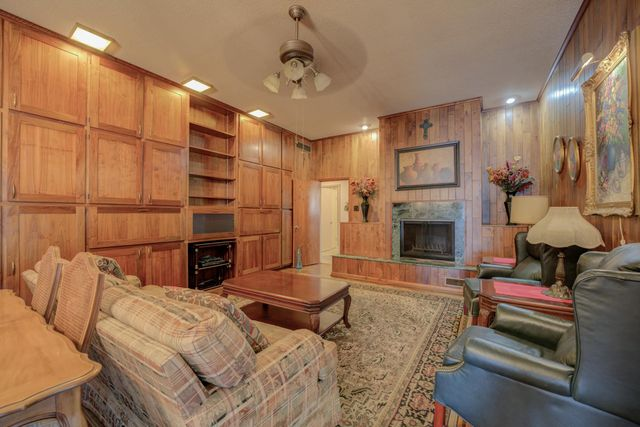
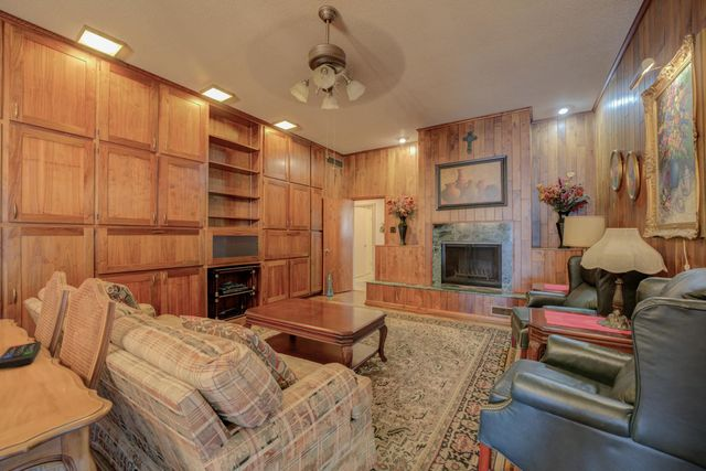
+ remote control [0,341,42,371]
